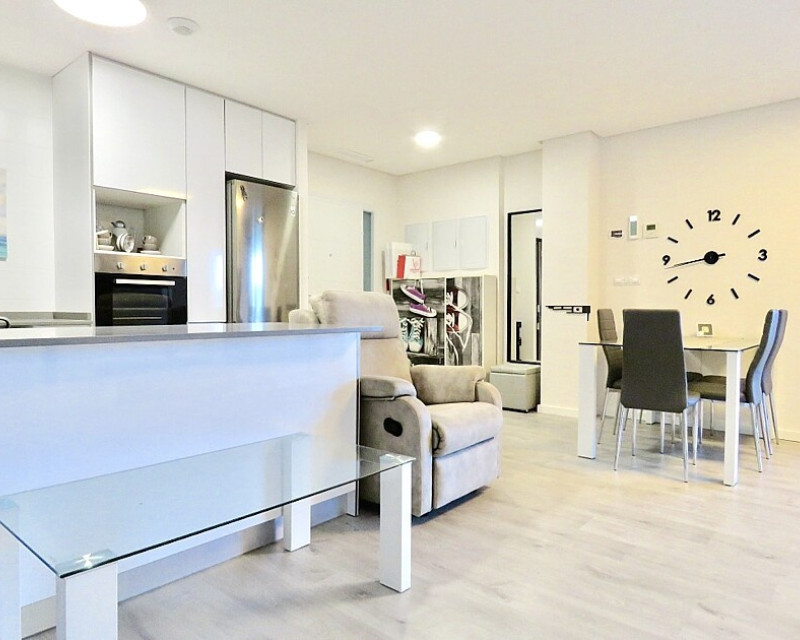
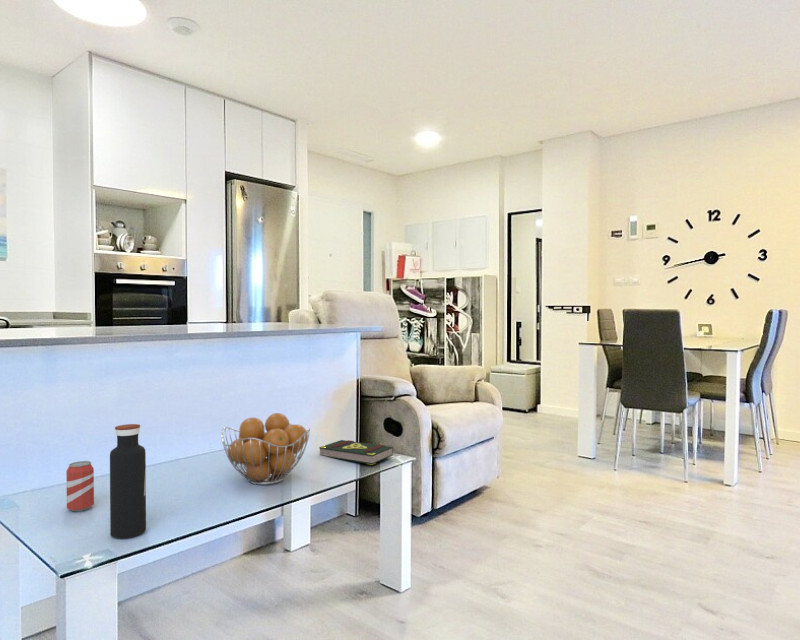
+ beverage can [65,460,95,512]
+ fruit basket [220,412,311,486]
+ book [318,439,394,466]
+ water bottle [109,423,147,539]
